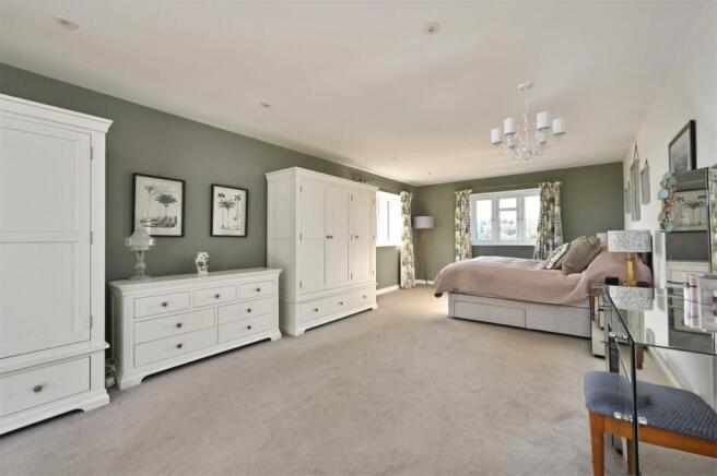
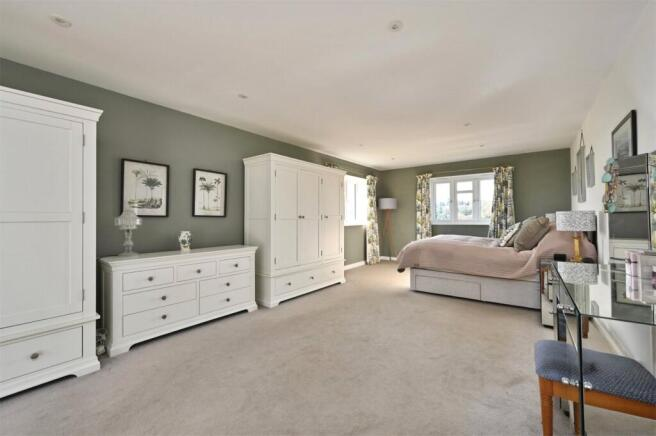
- chandelier [490,81,567,163]
